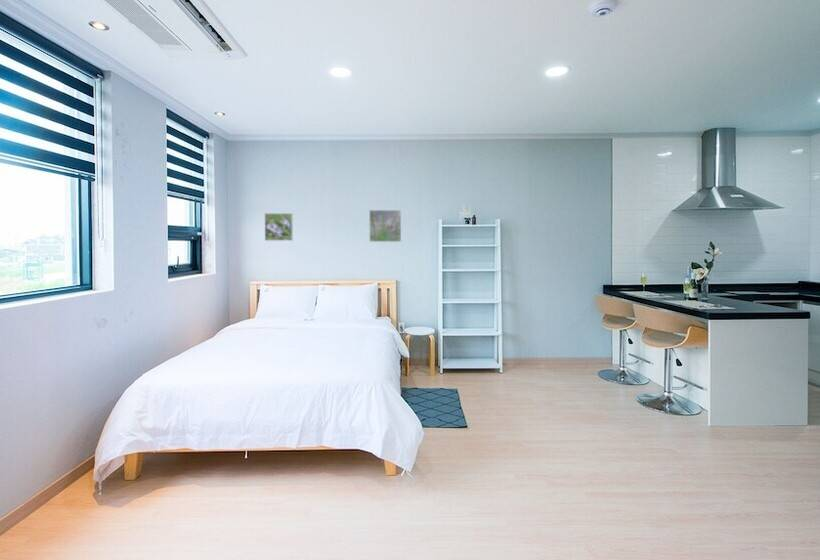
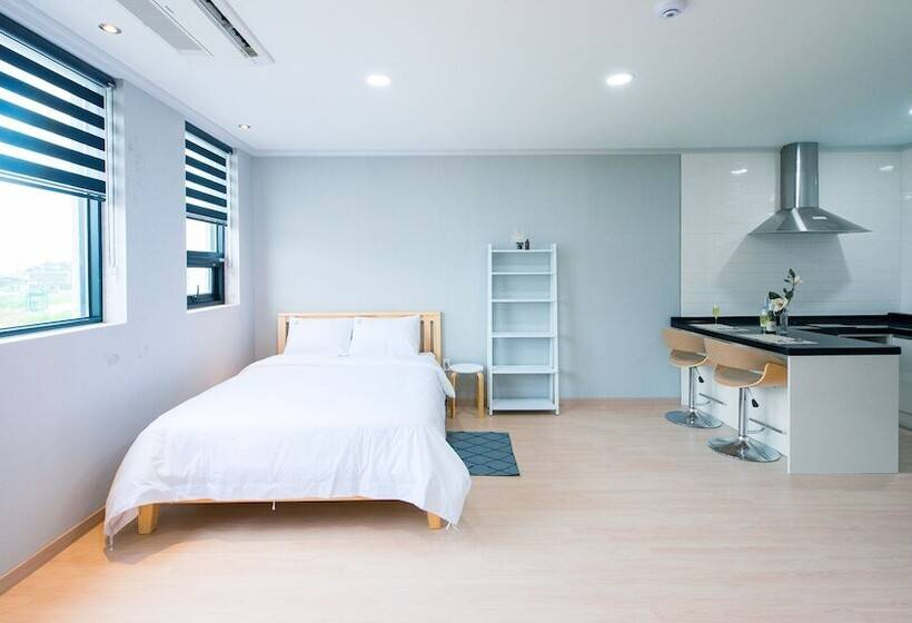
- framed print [264,212,294,242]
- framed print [368,209,402,243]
